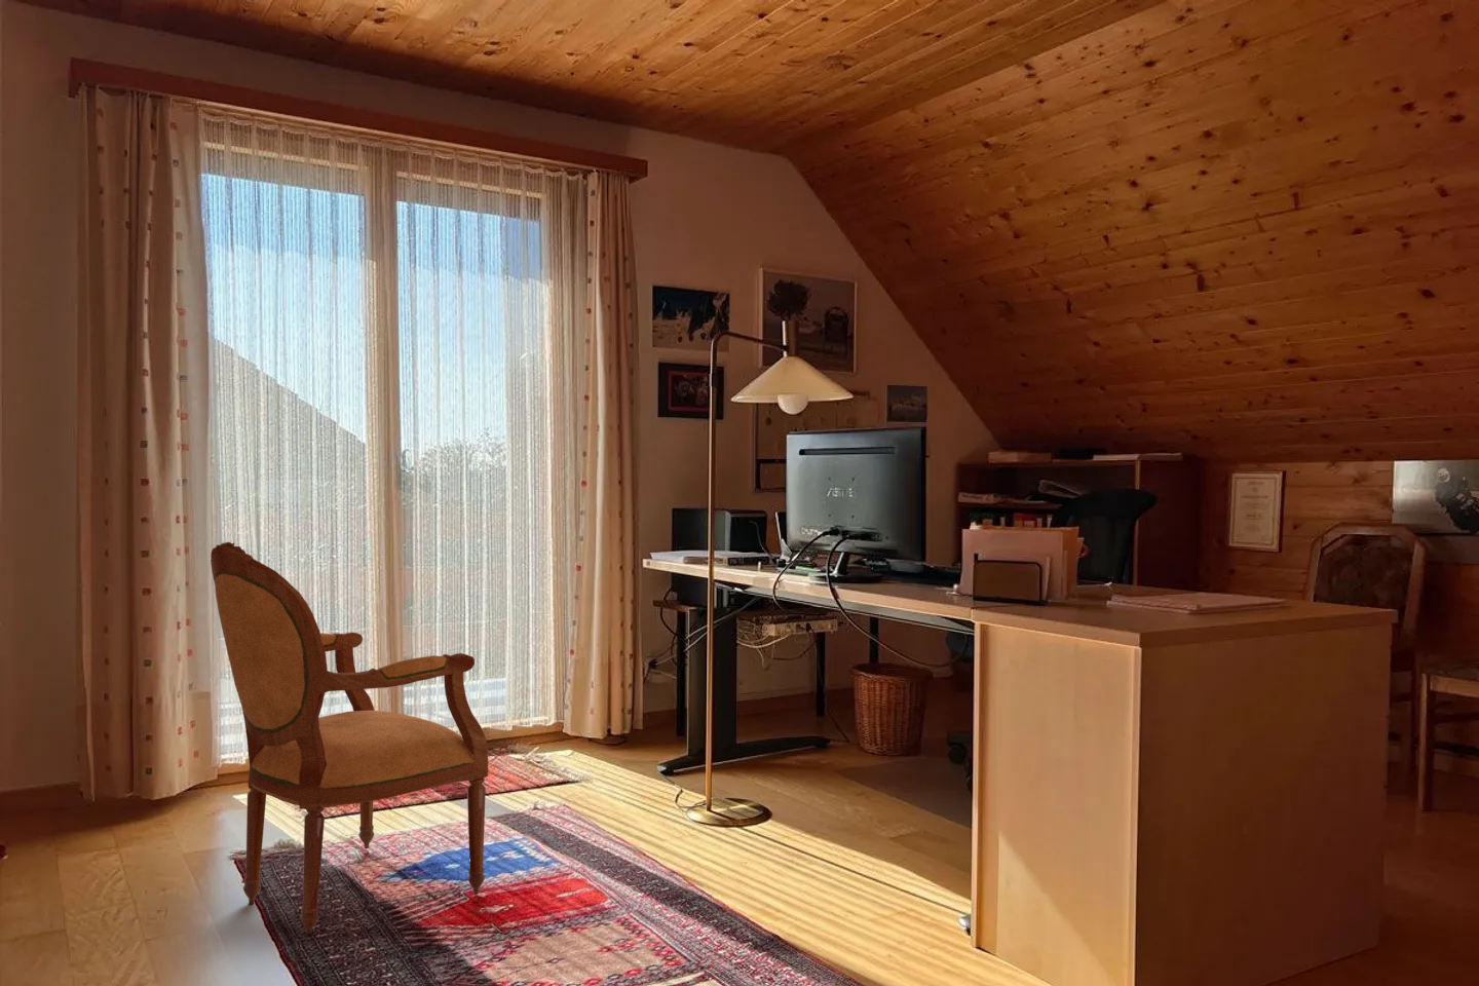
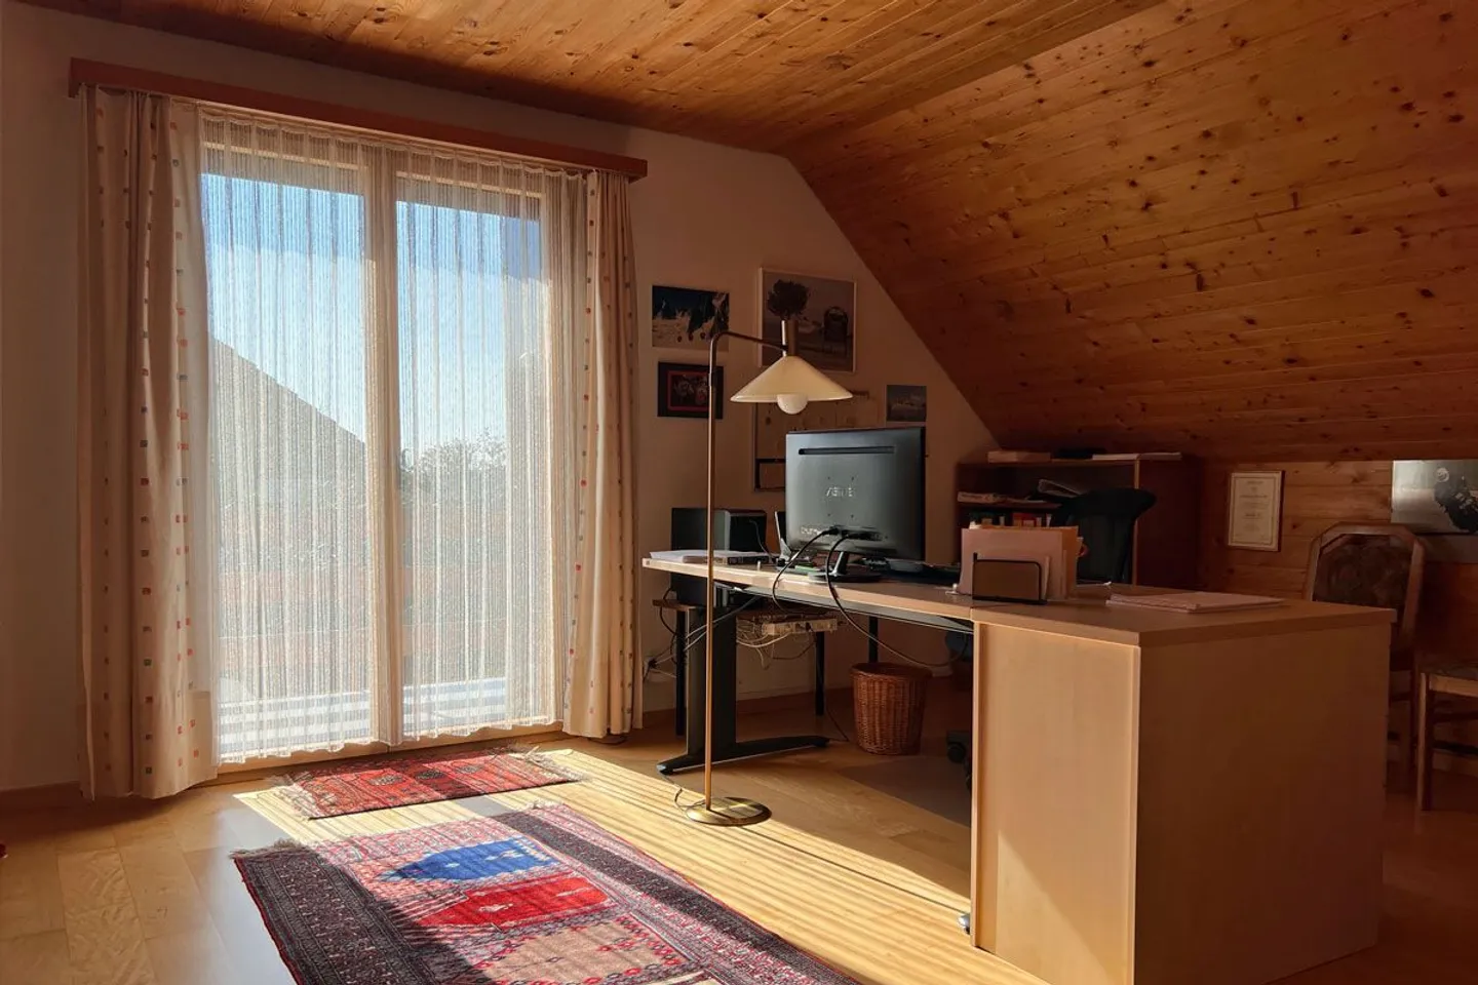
- armchair [209,541,489,934]
